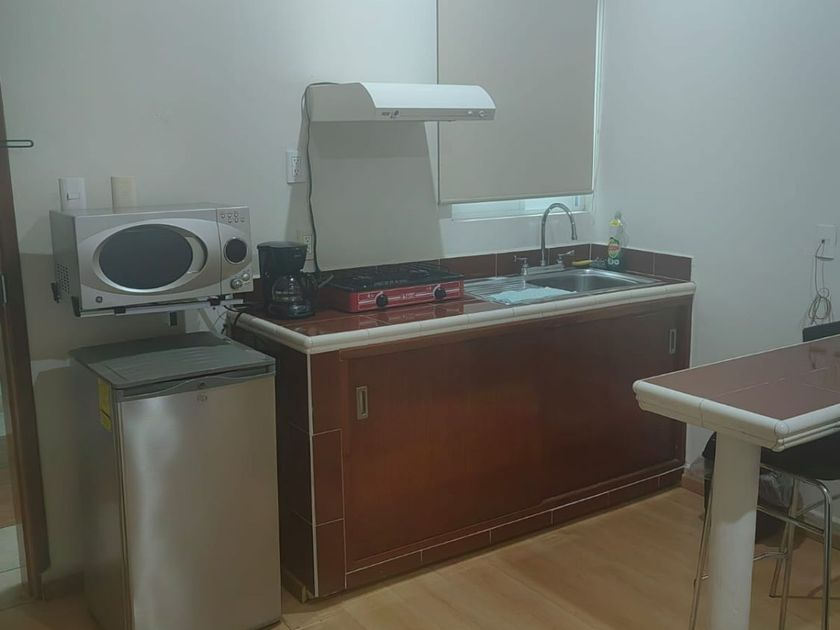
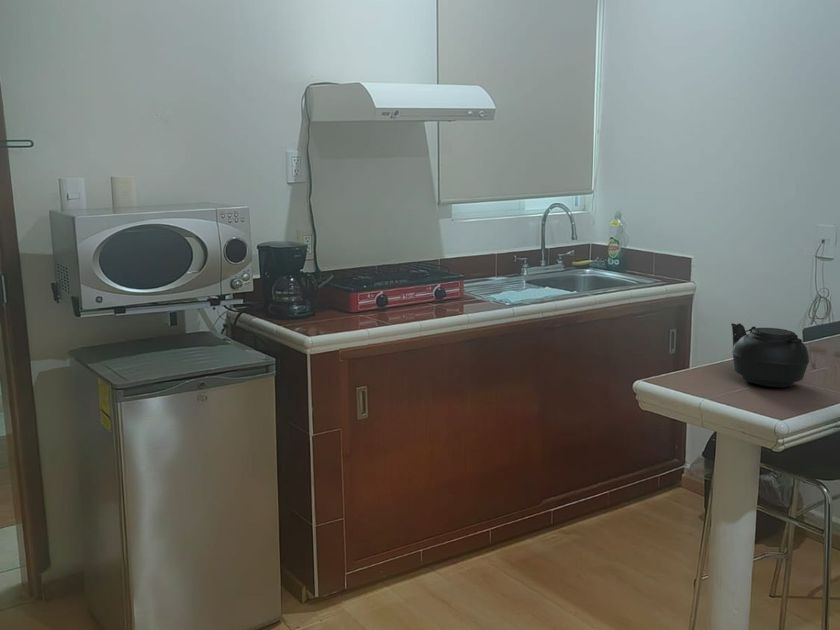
+ teapot [730,322,810,389]
